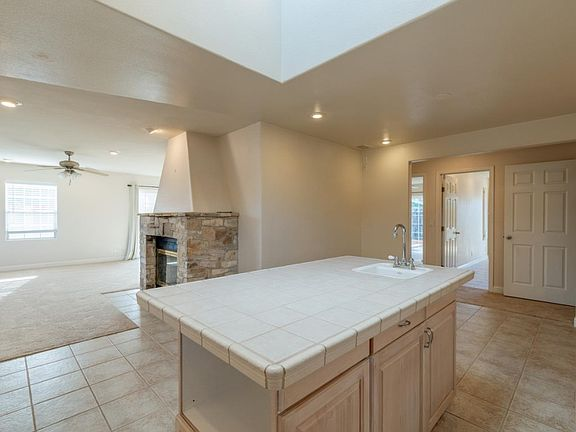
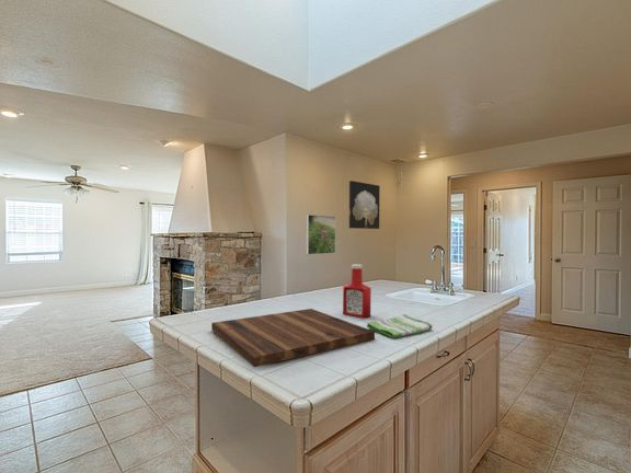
+ soap bottle [342,264,372,319]
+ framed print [306,214,336,256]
+ cutting board [210,308,376,368]
+ wall art [348,180,381,230]
+ dish towel [366,313,433,338]
